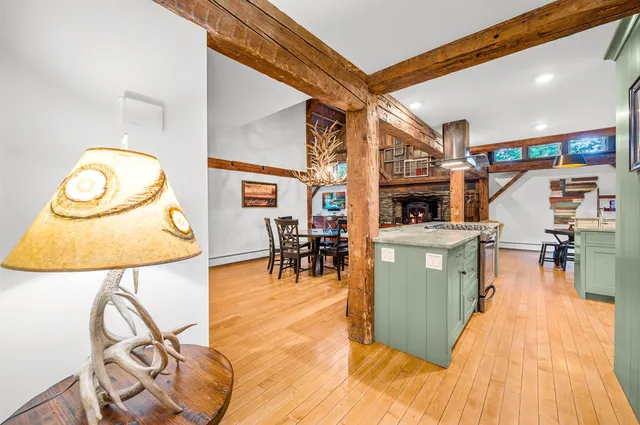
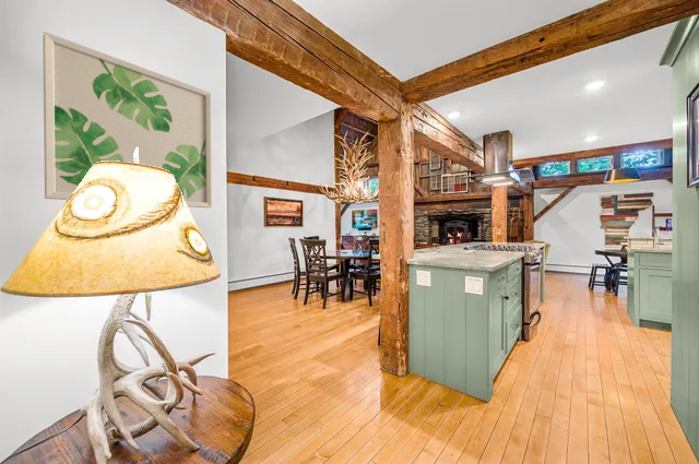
+ wall art [42,31,213,209]
